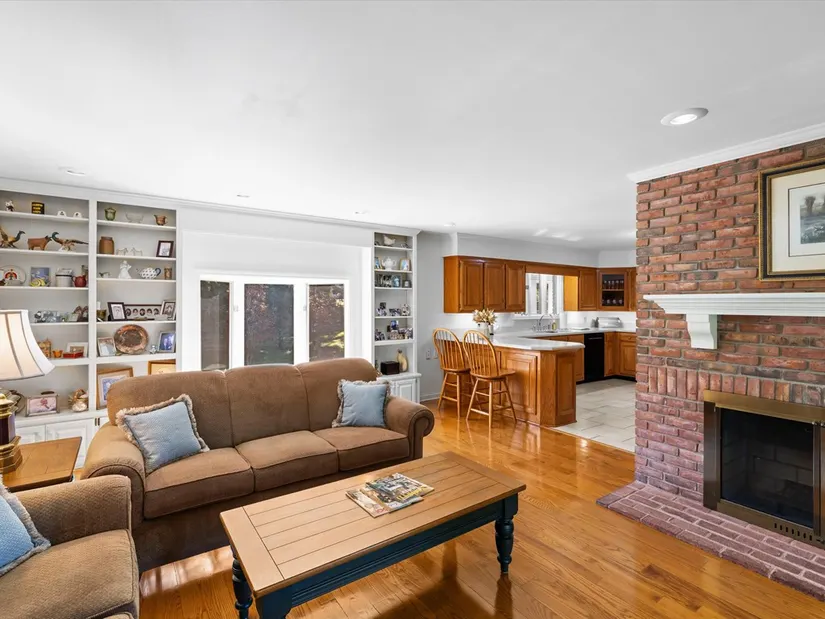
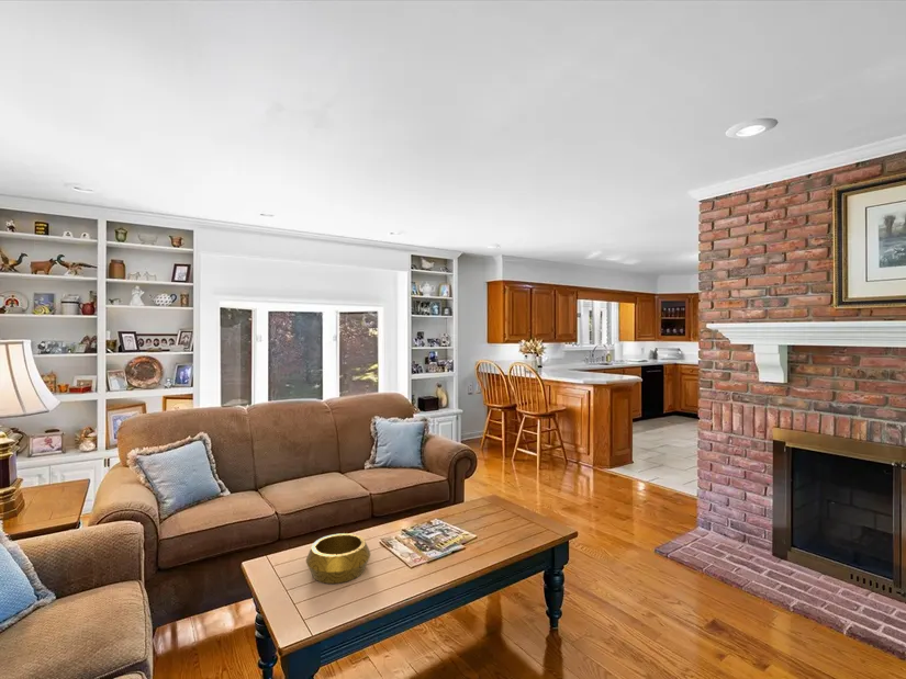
+ decorative bowl [305,532,371,585]
